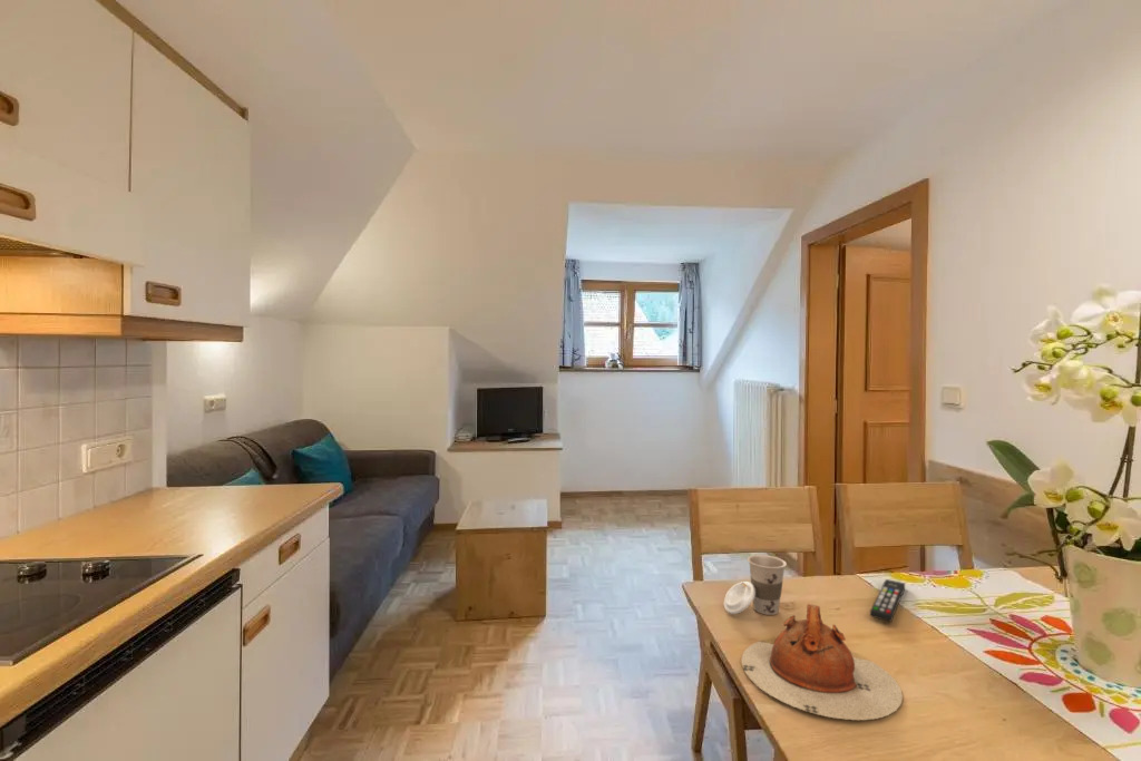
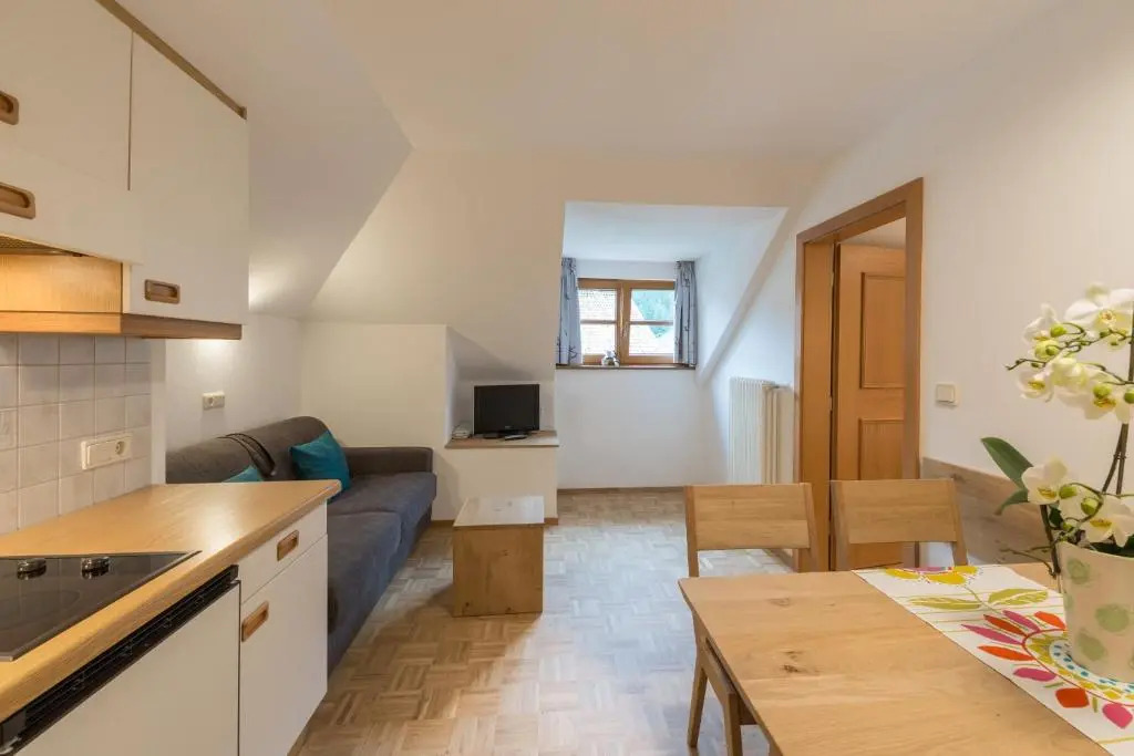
- teapot [740,603,904,721]
- remote control [869,578,906,623]
- cup [723,554,788,616]
